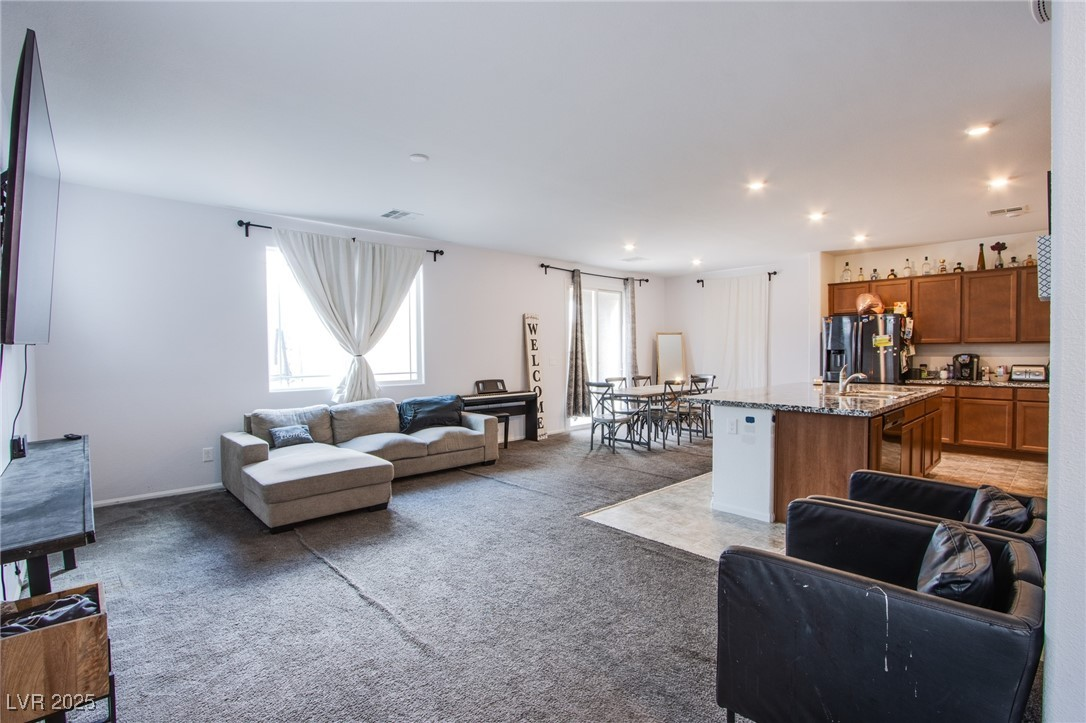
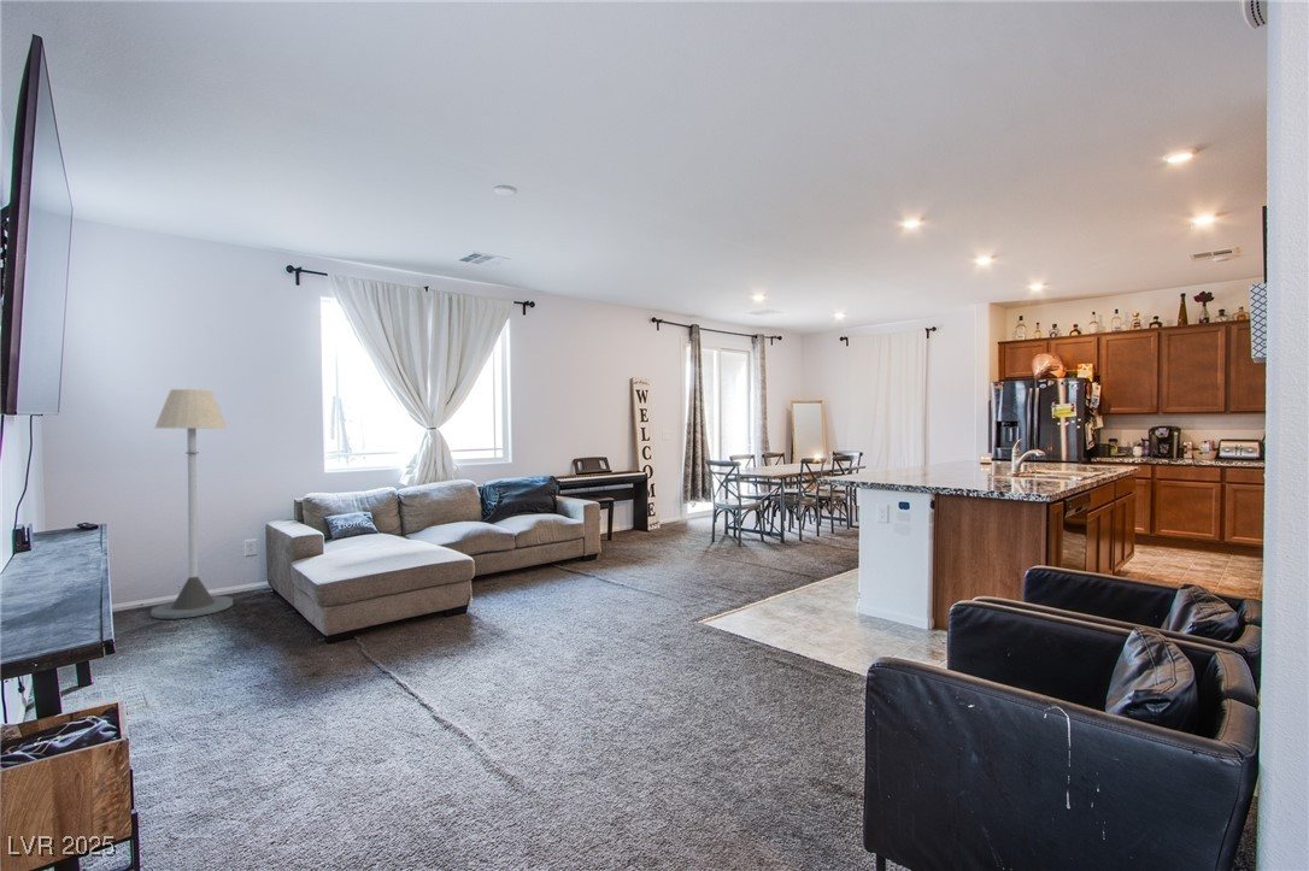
+ floor lamp [149,388,234,620]
